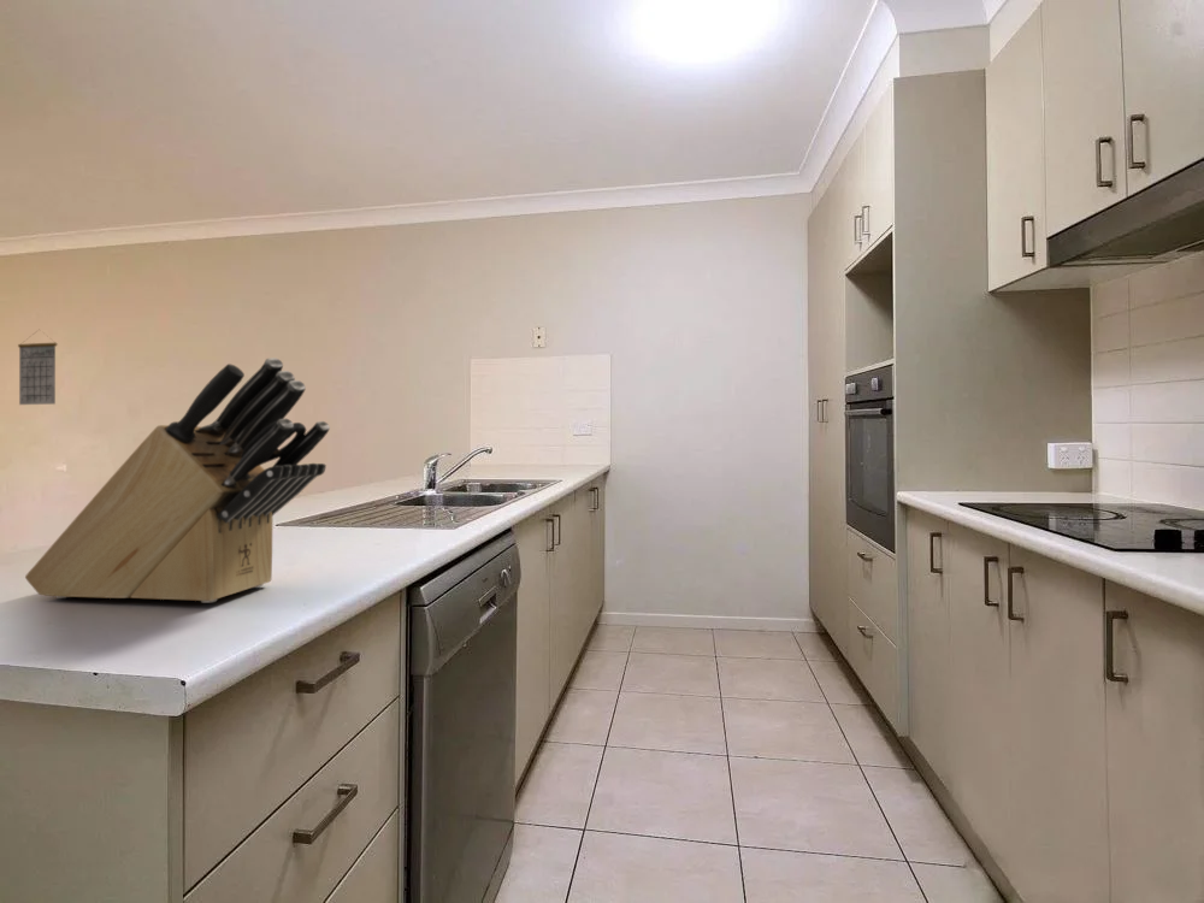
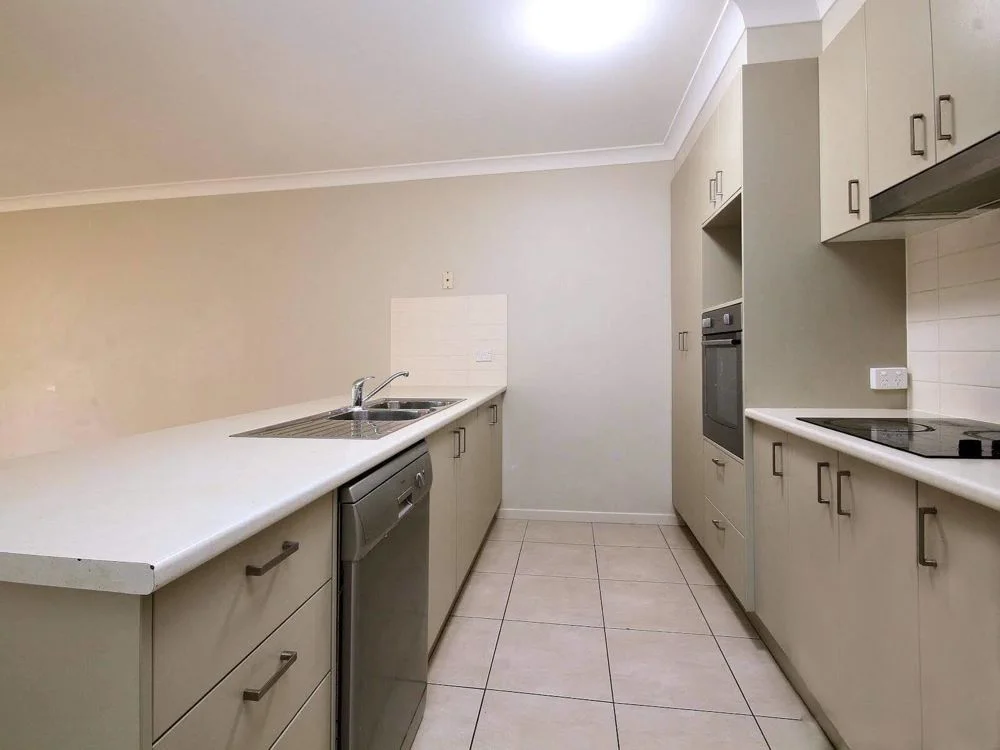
- knife block [24,356,331,604]
- calendar [17,329,59,406]
